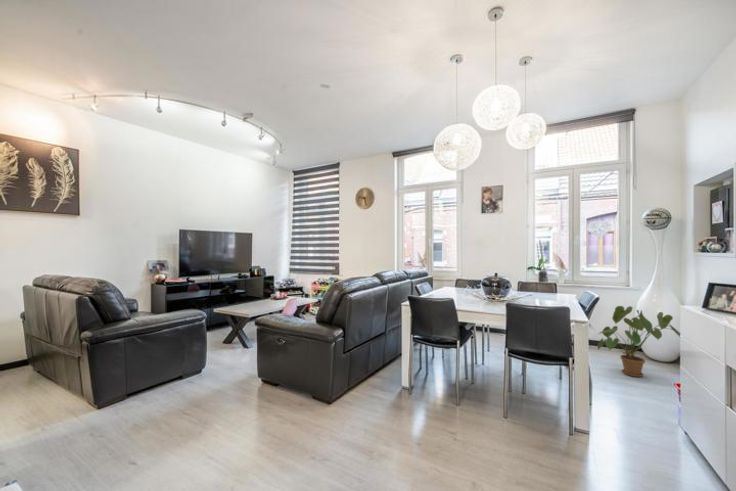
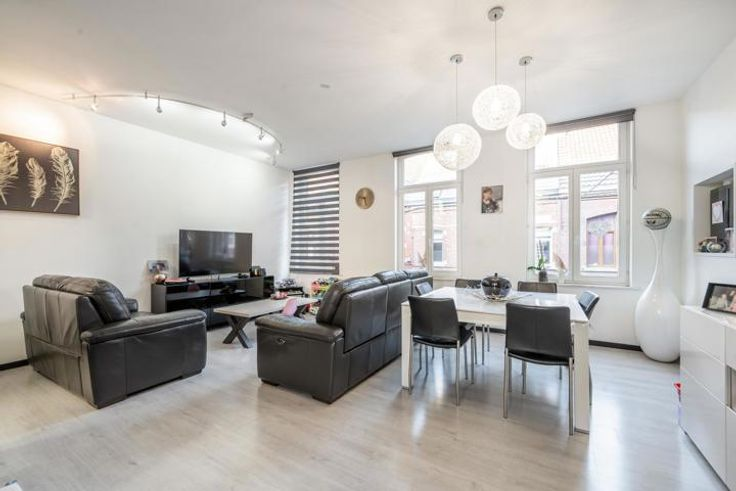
- house plant [597,305,681,378]
